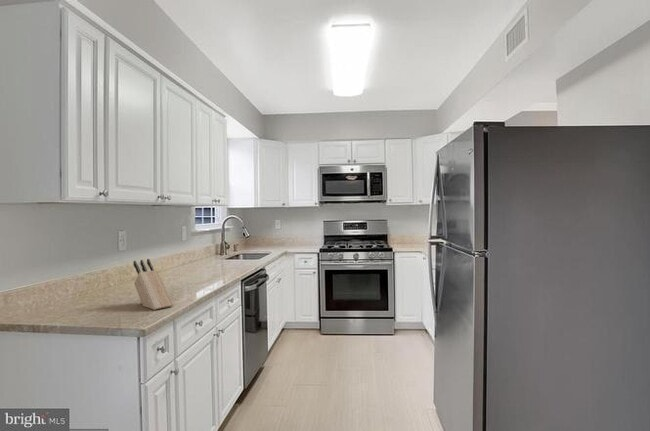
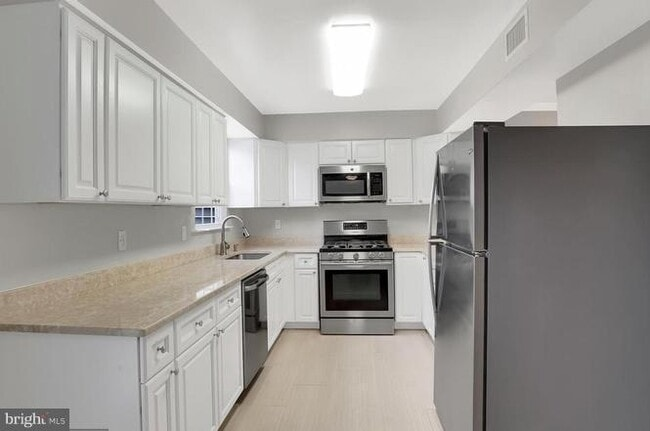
- knife block [132,258,174,311]
